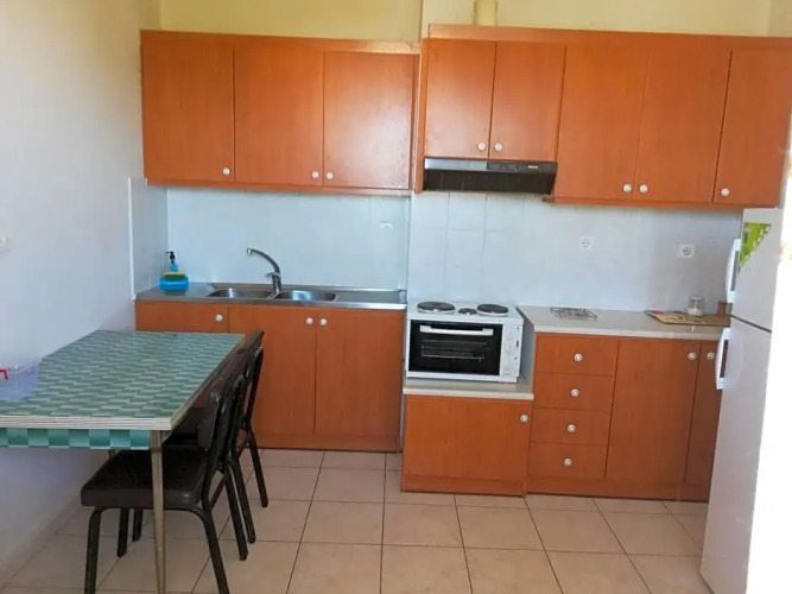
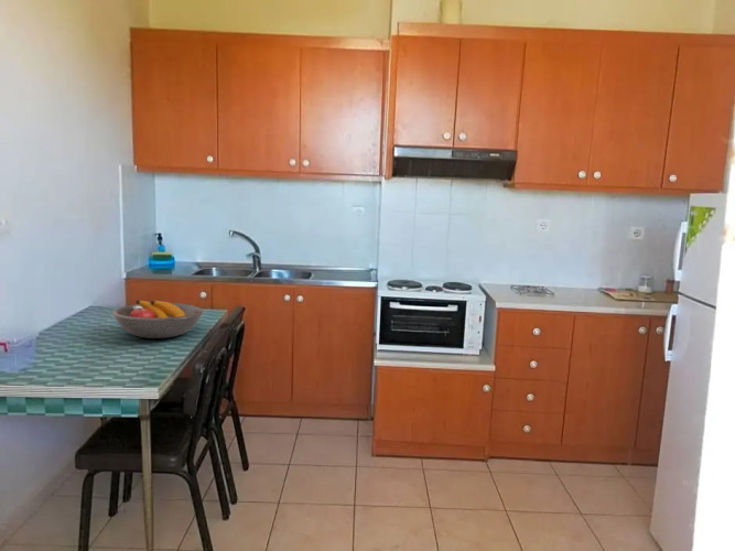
+ fruit bowl [111,299,205,339]
